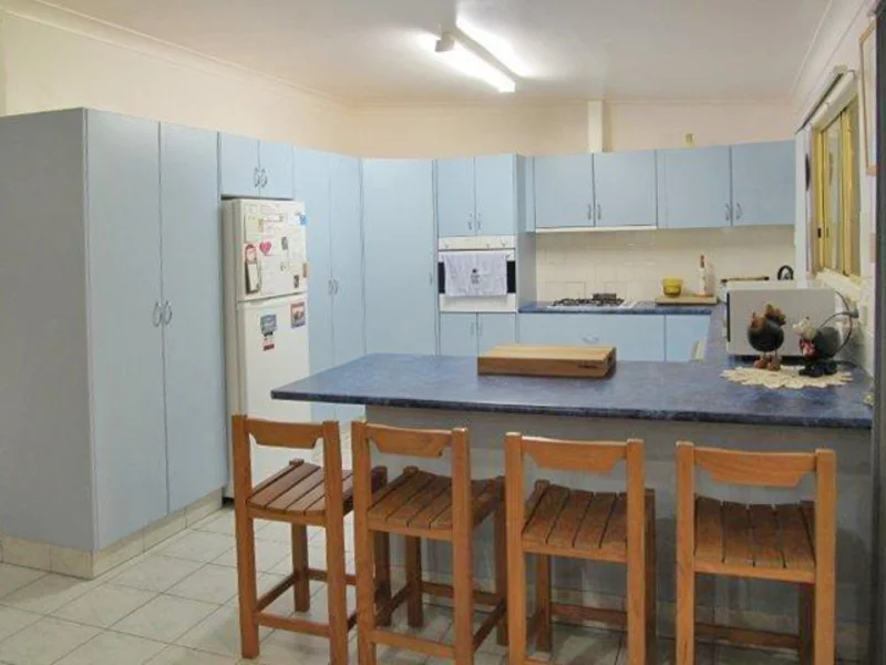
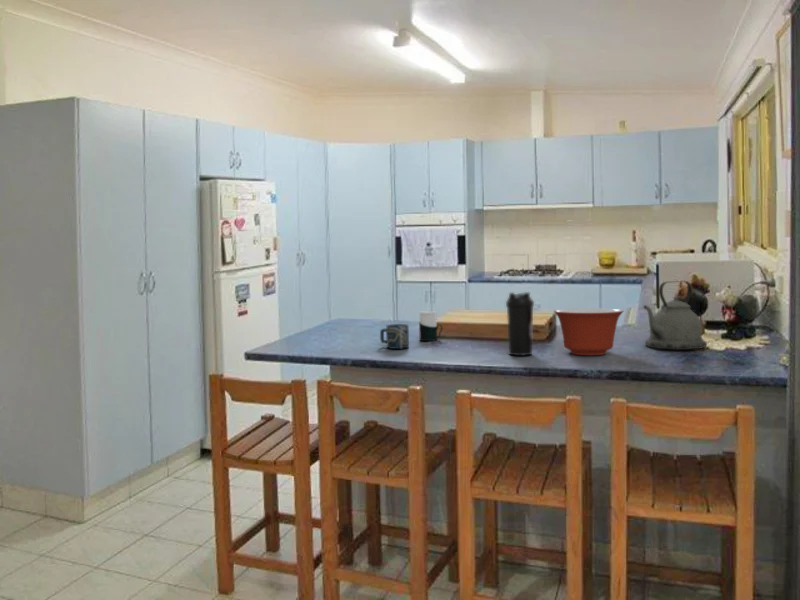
+ cup [418,310,443,342]
+ kettle [643,280,708,351]
+ cup [379,323,410,350]
+ mixing bowl [553,307,624,356]
+ water bottle [505,291,535,357]
